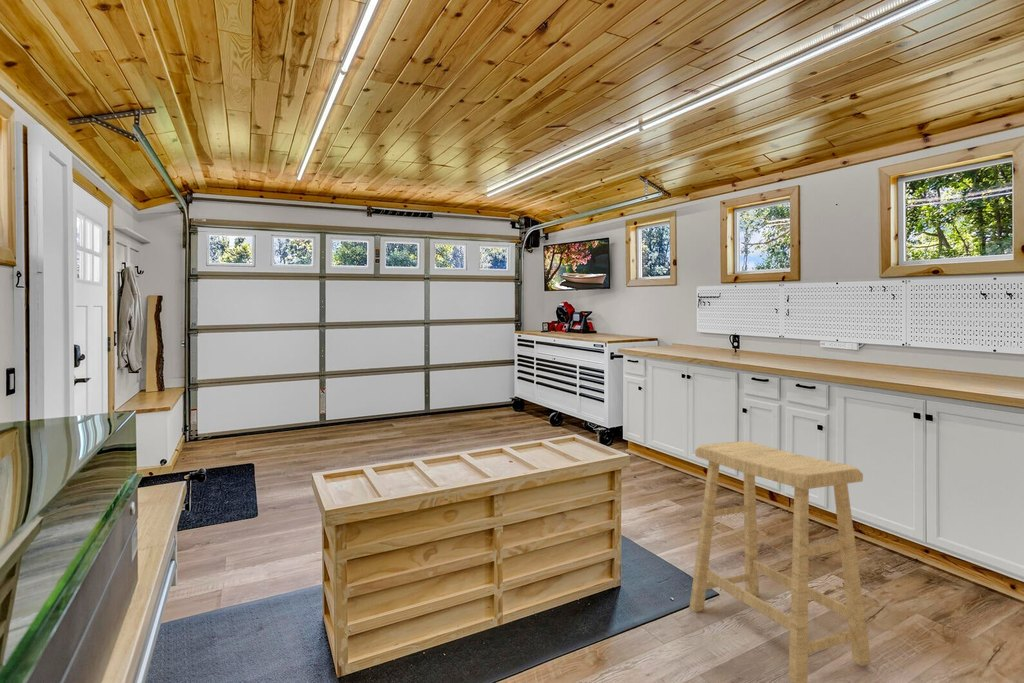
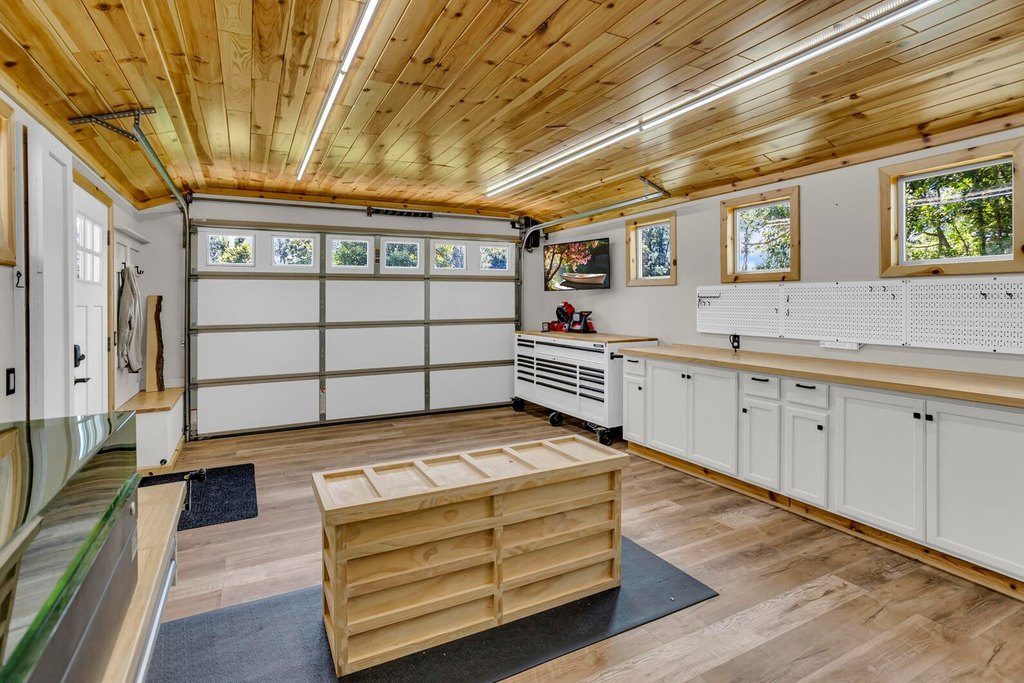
- stool [688,440,872,683]
